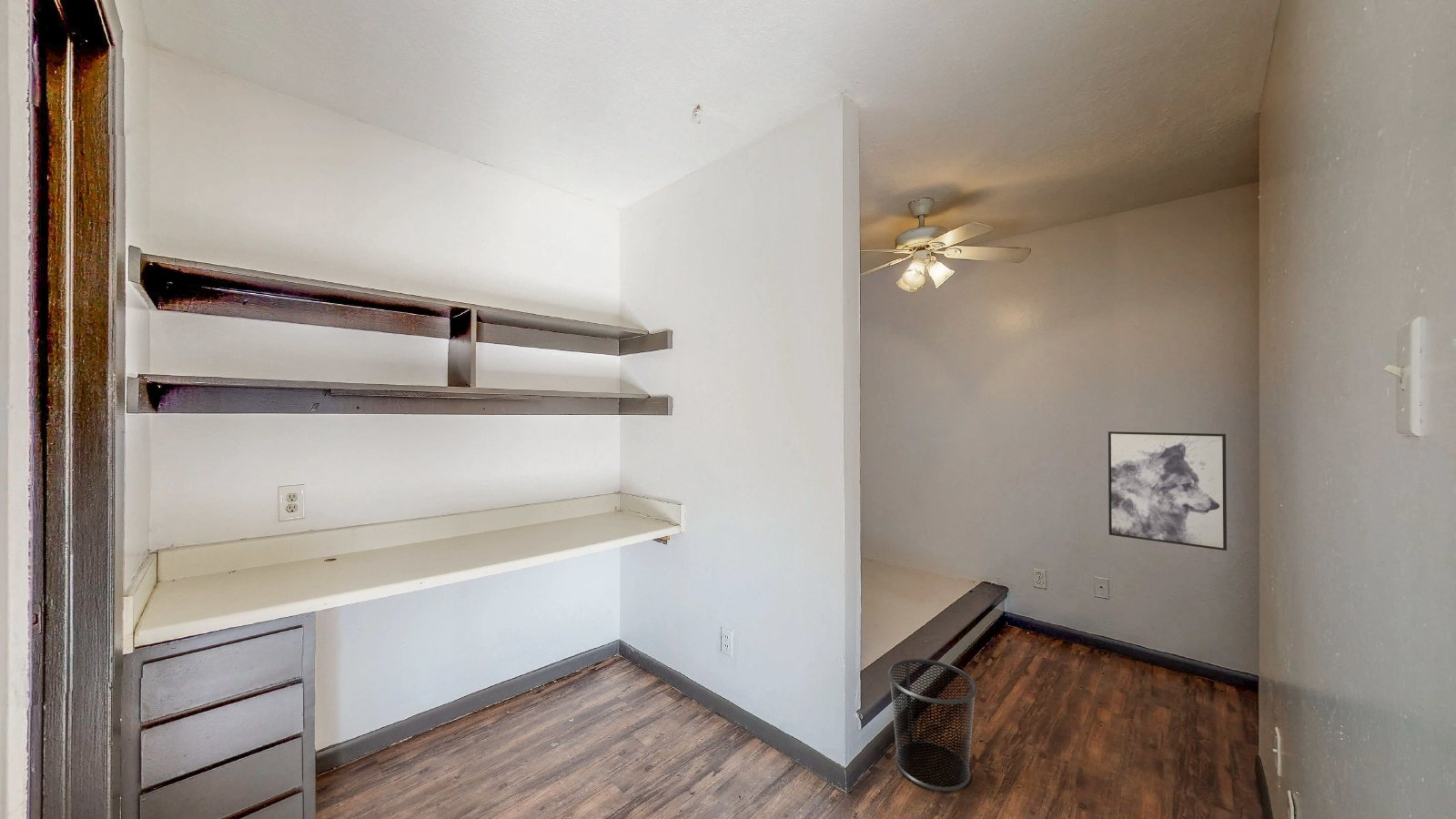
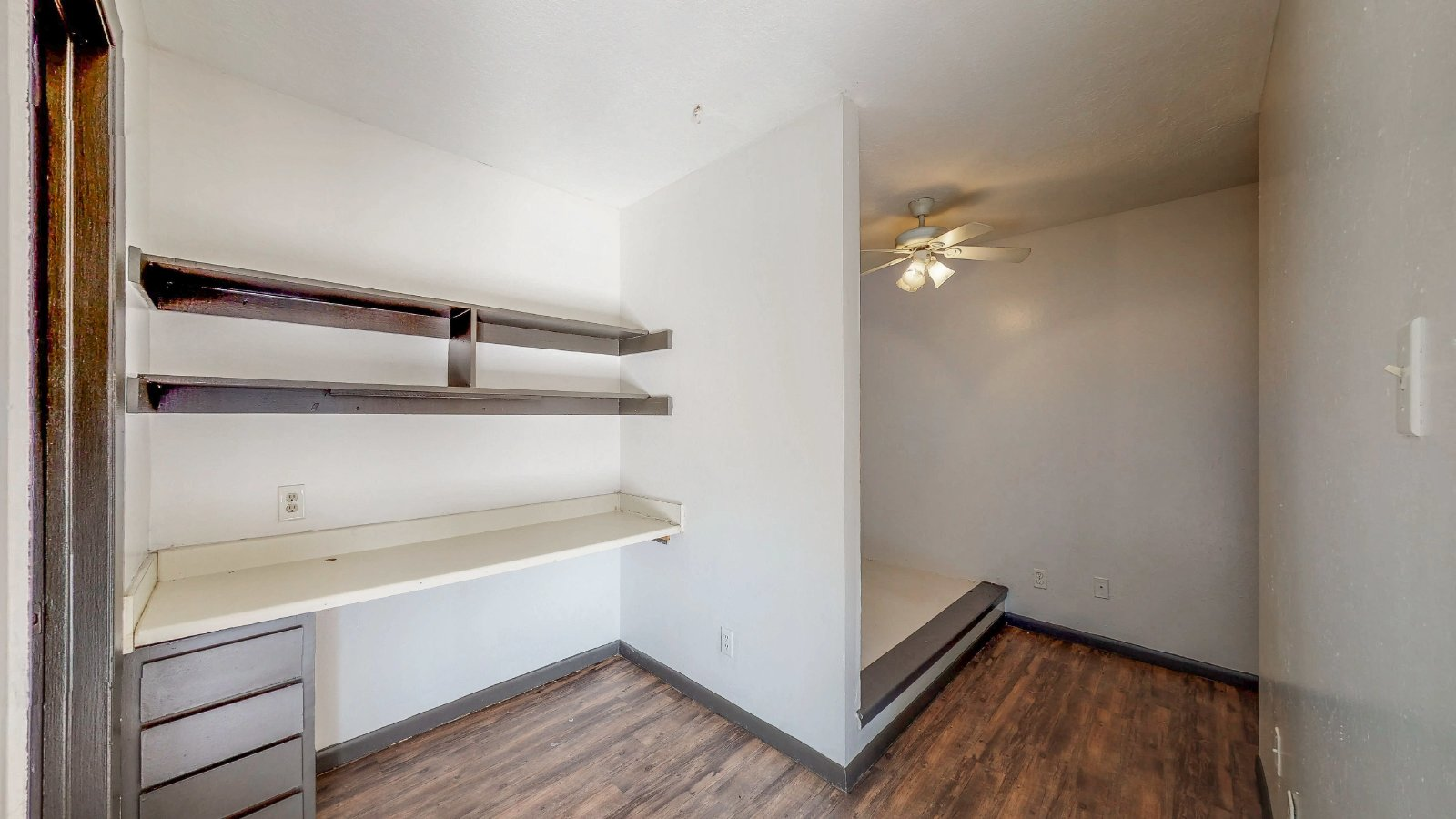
- waste bin [887,658,978,792]
- wall art [1107,430,1228,551]
